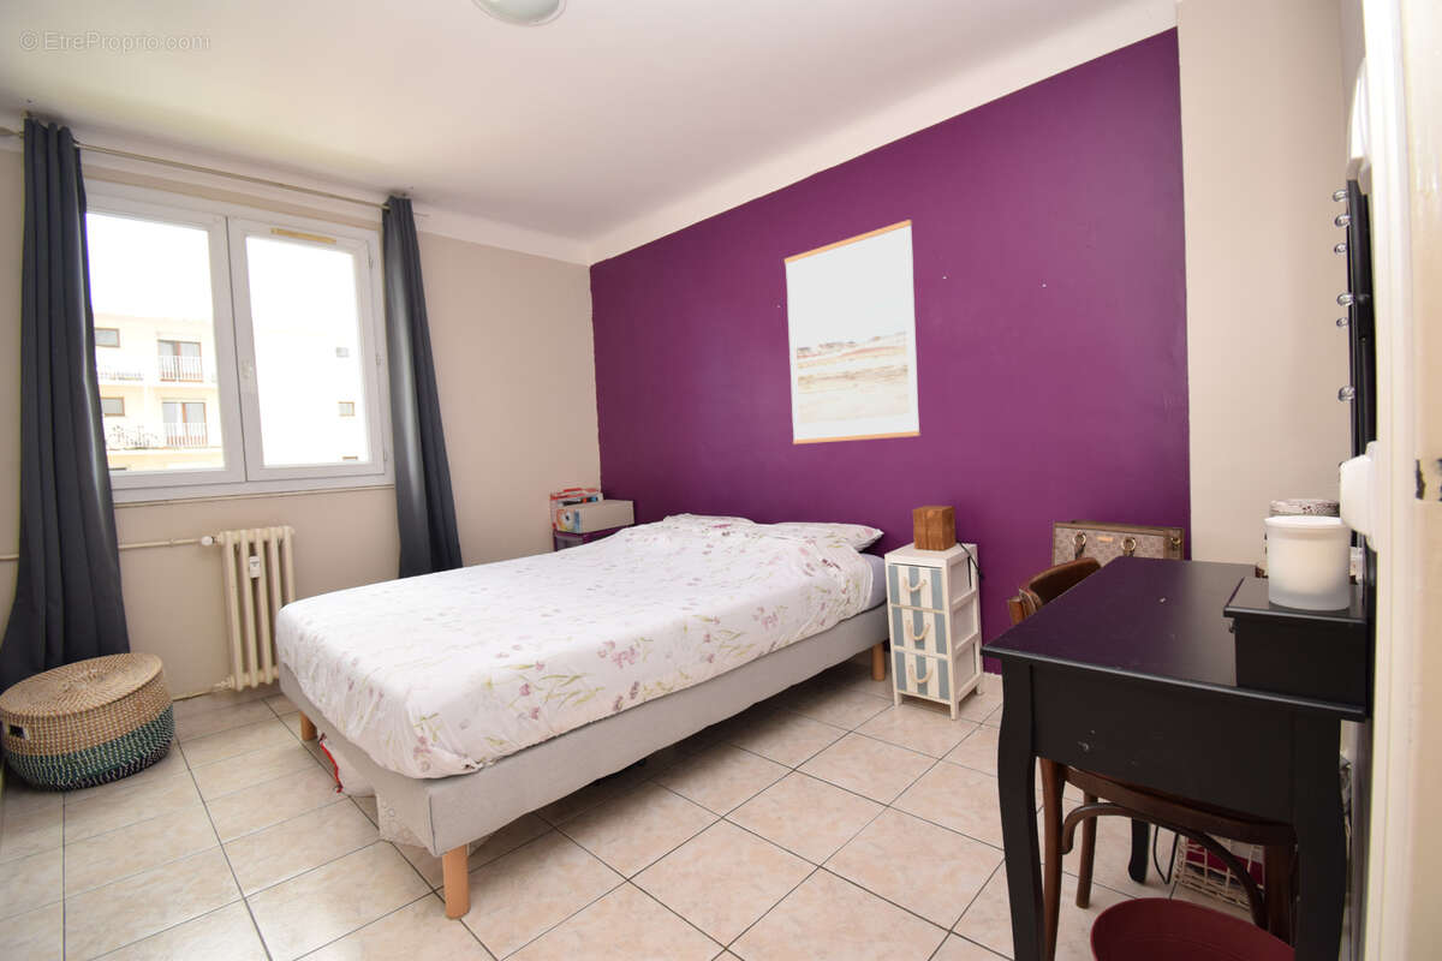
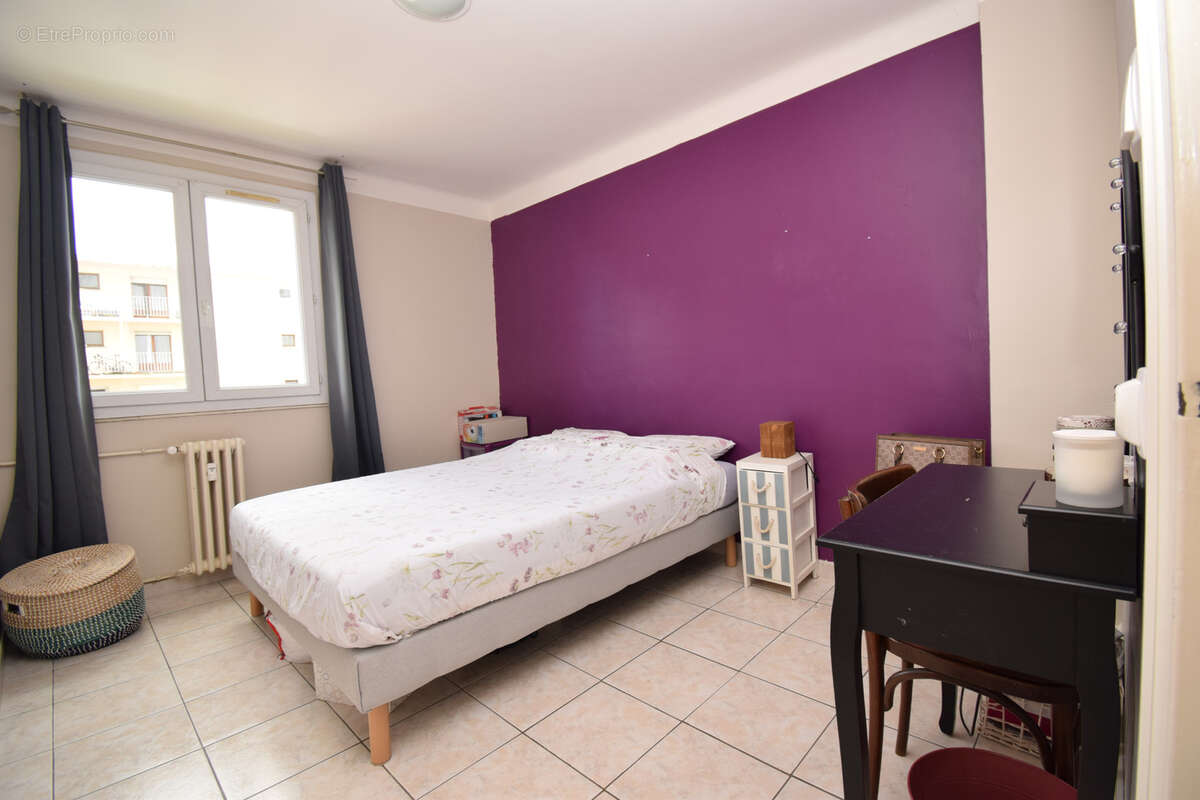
- wall art [783,219,922,446]
